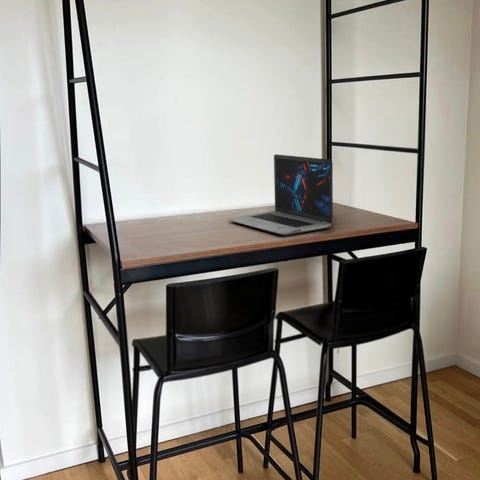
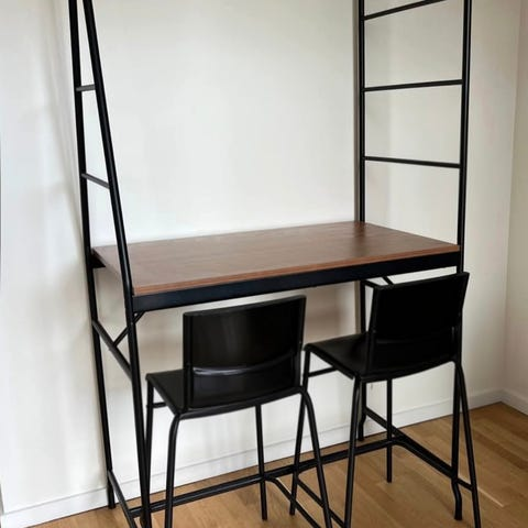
- laptop [227,153,334,236]
